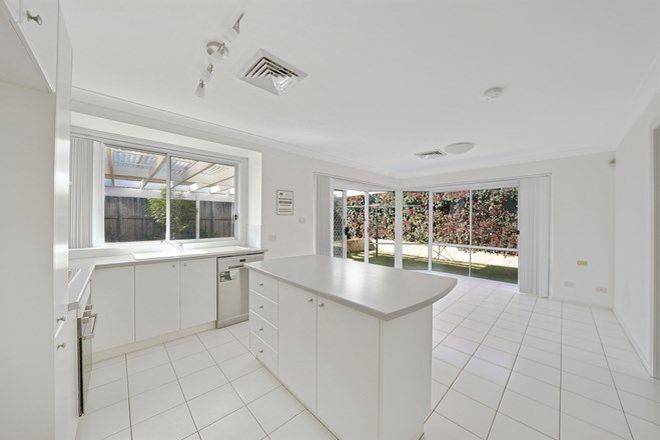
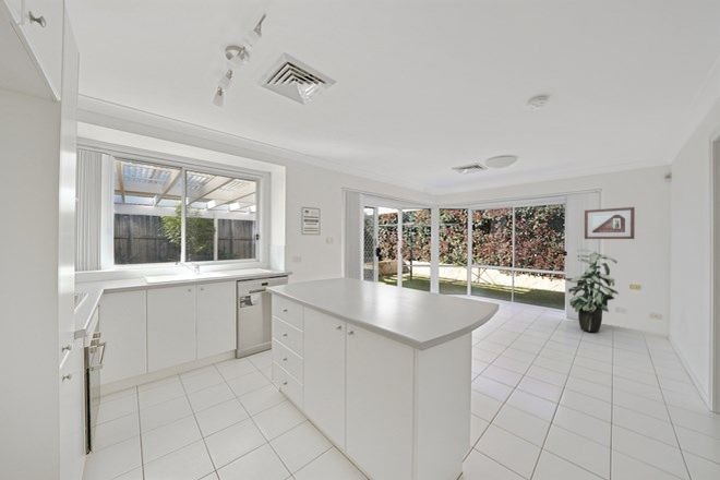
+ picture frame [584,206,636,240]
+ indoor plant [563,248,620,334]
